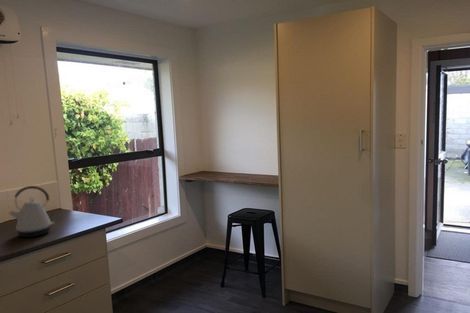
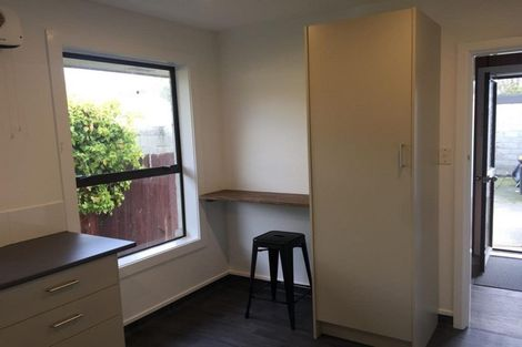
- kettle [8,185,55,238]
